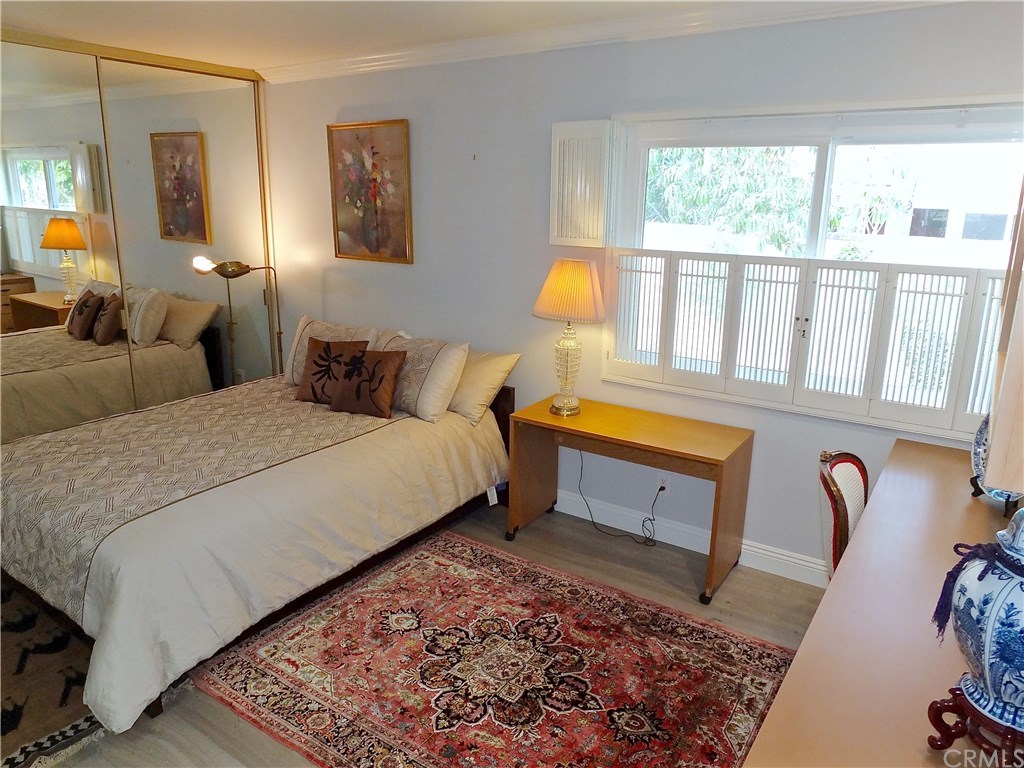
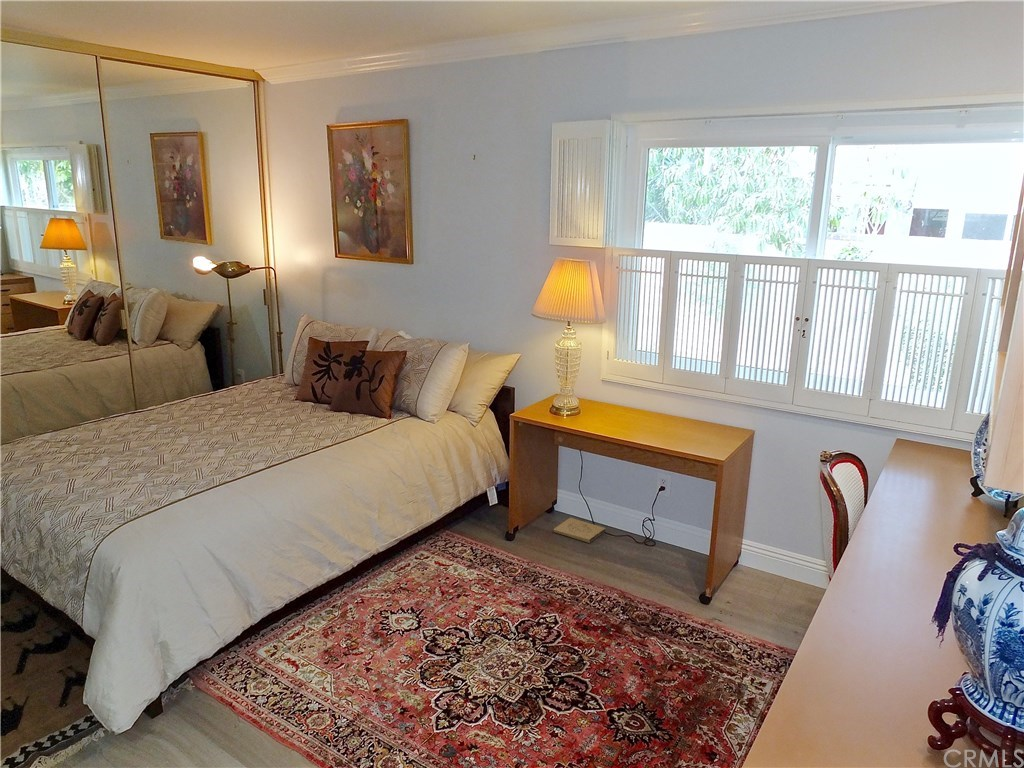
+ box [553,517,607,544]
